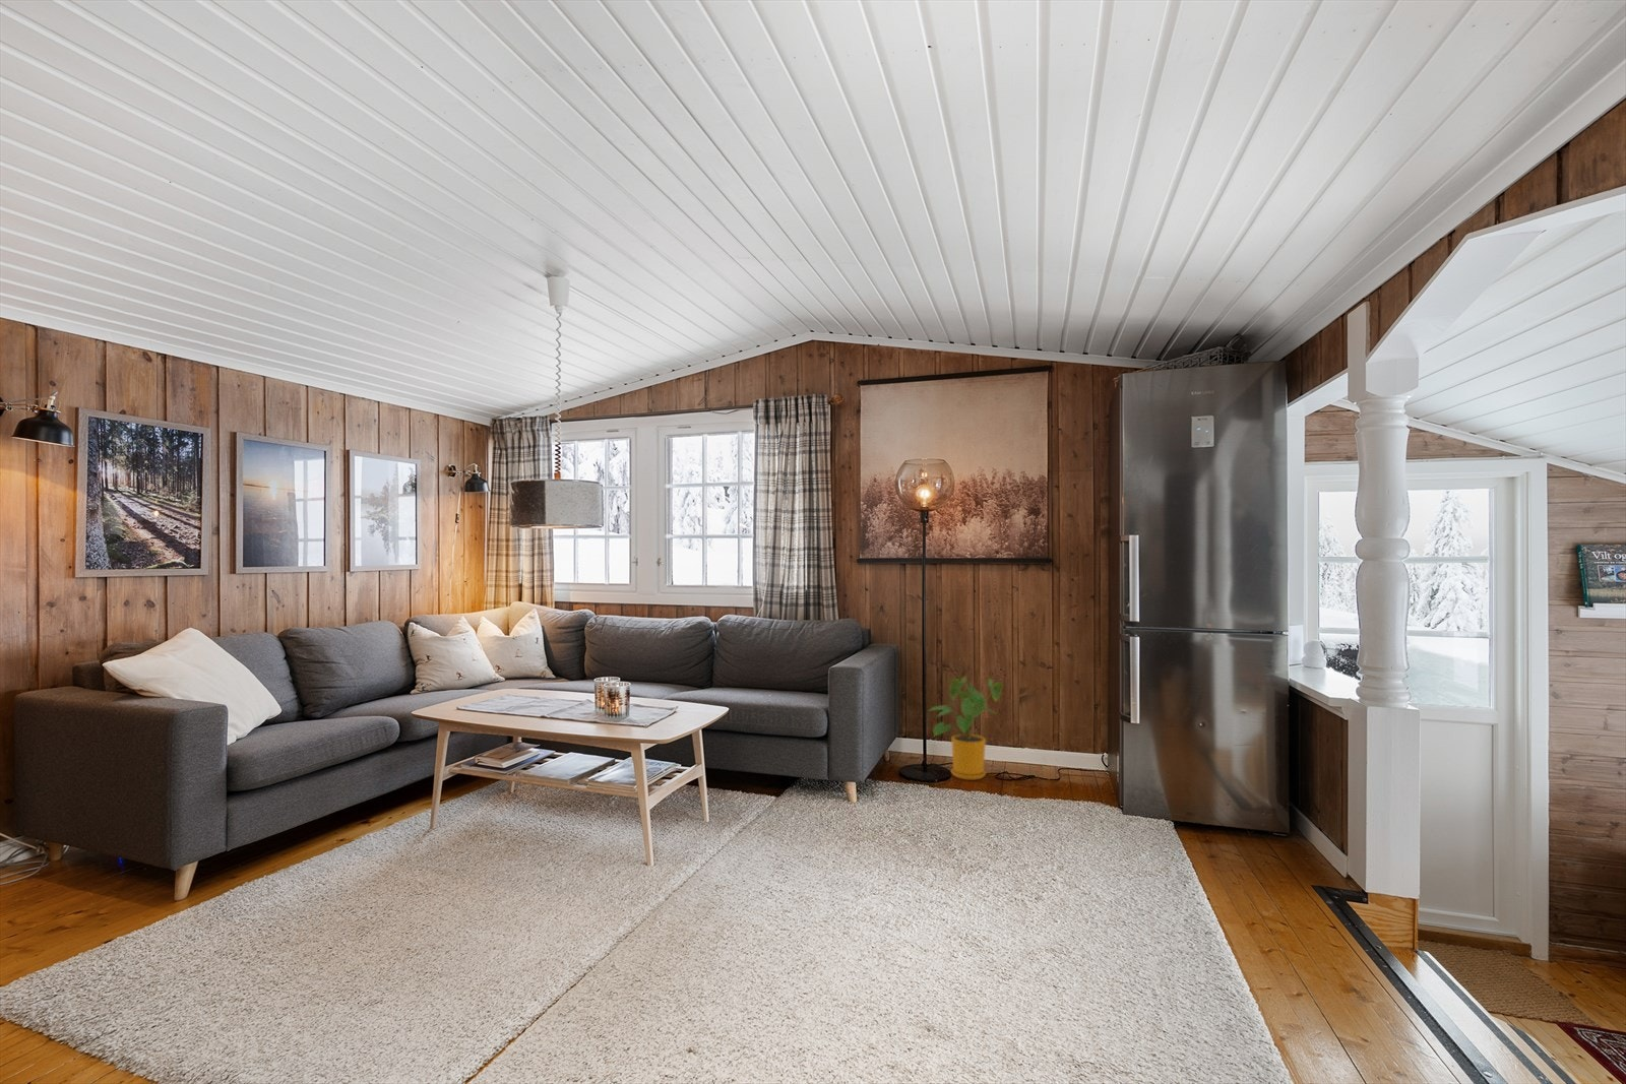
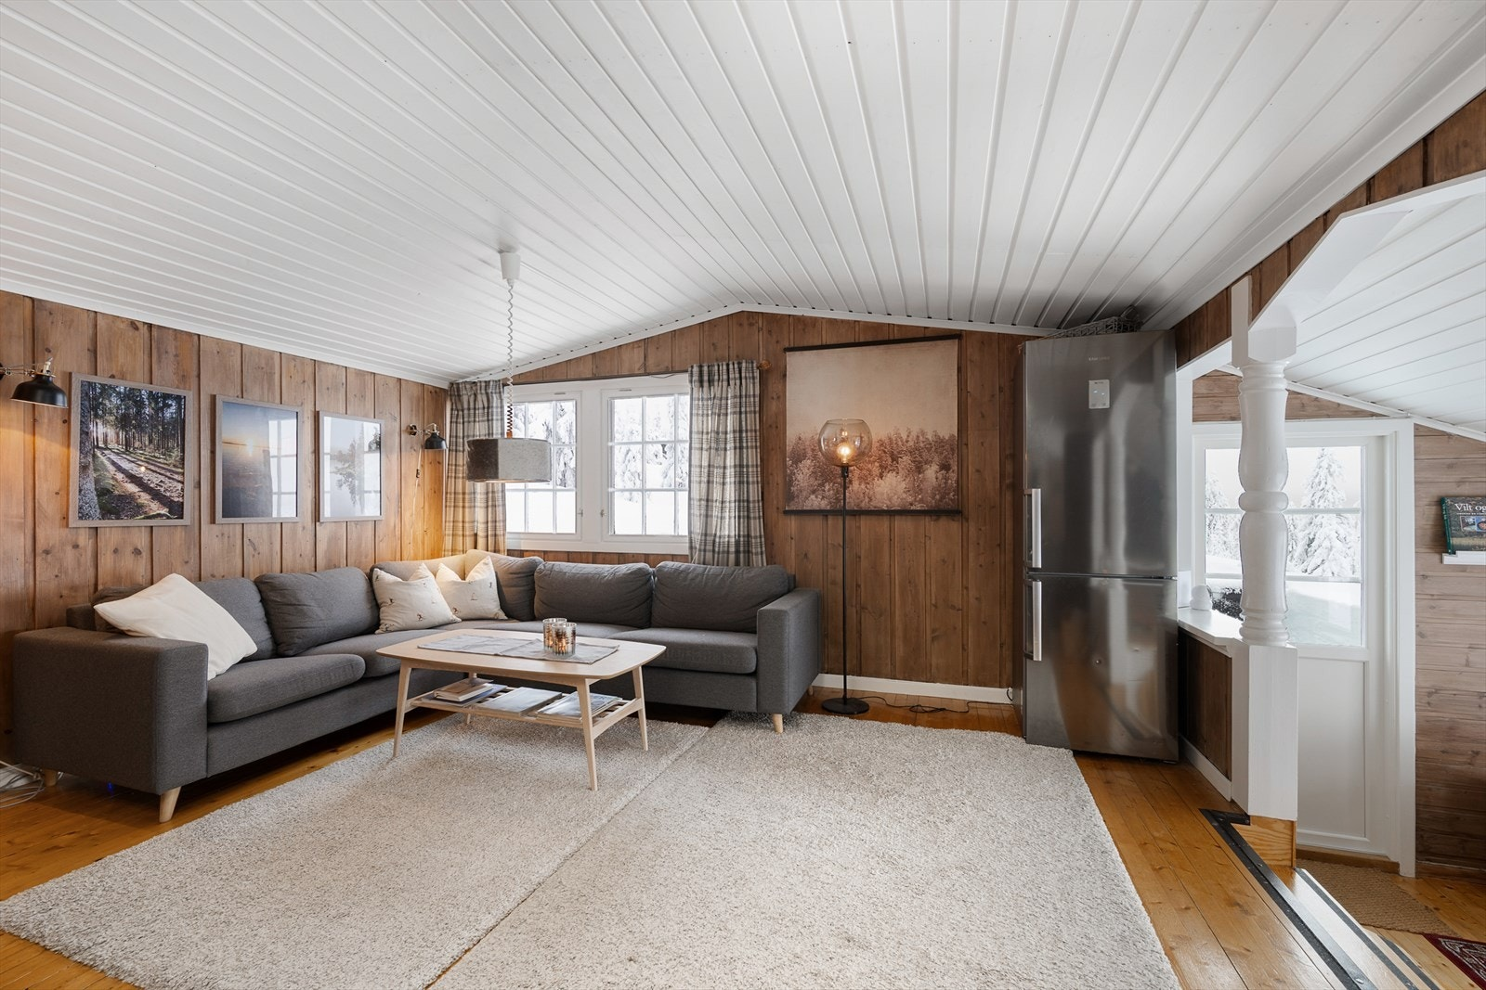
- house plant [929,676,1004,782]
